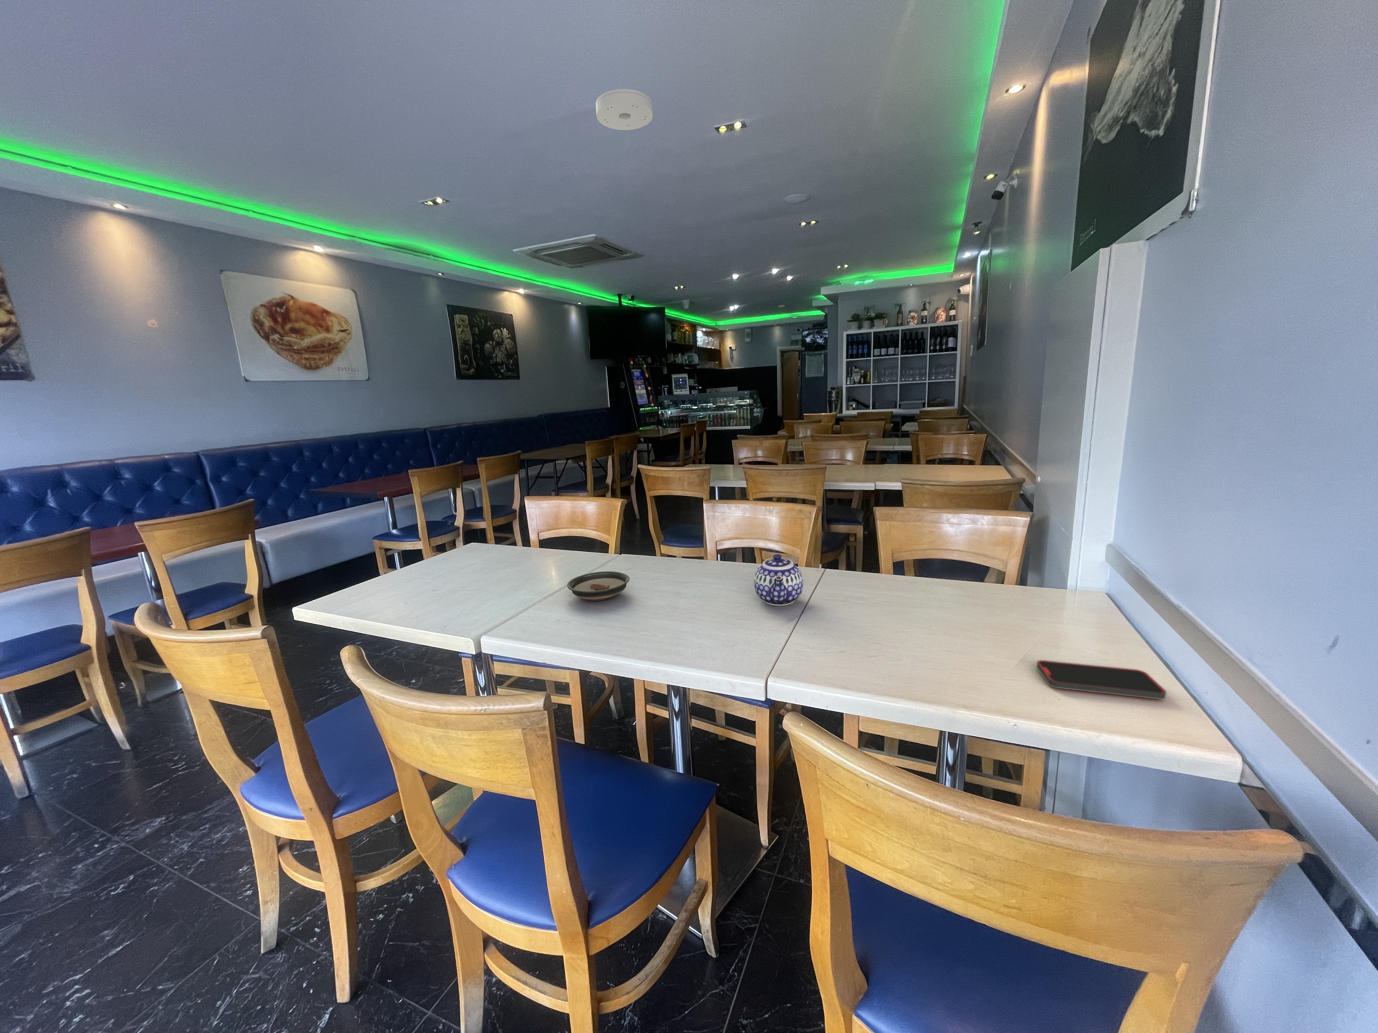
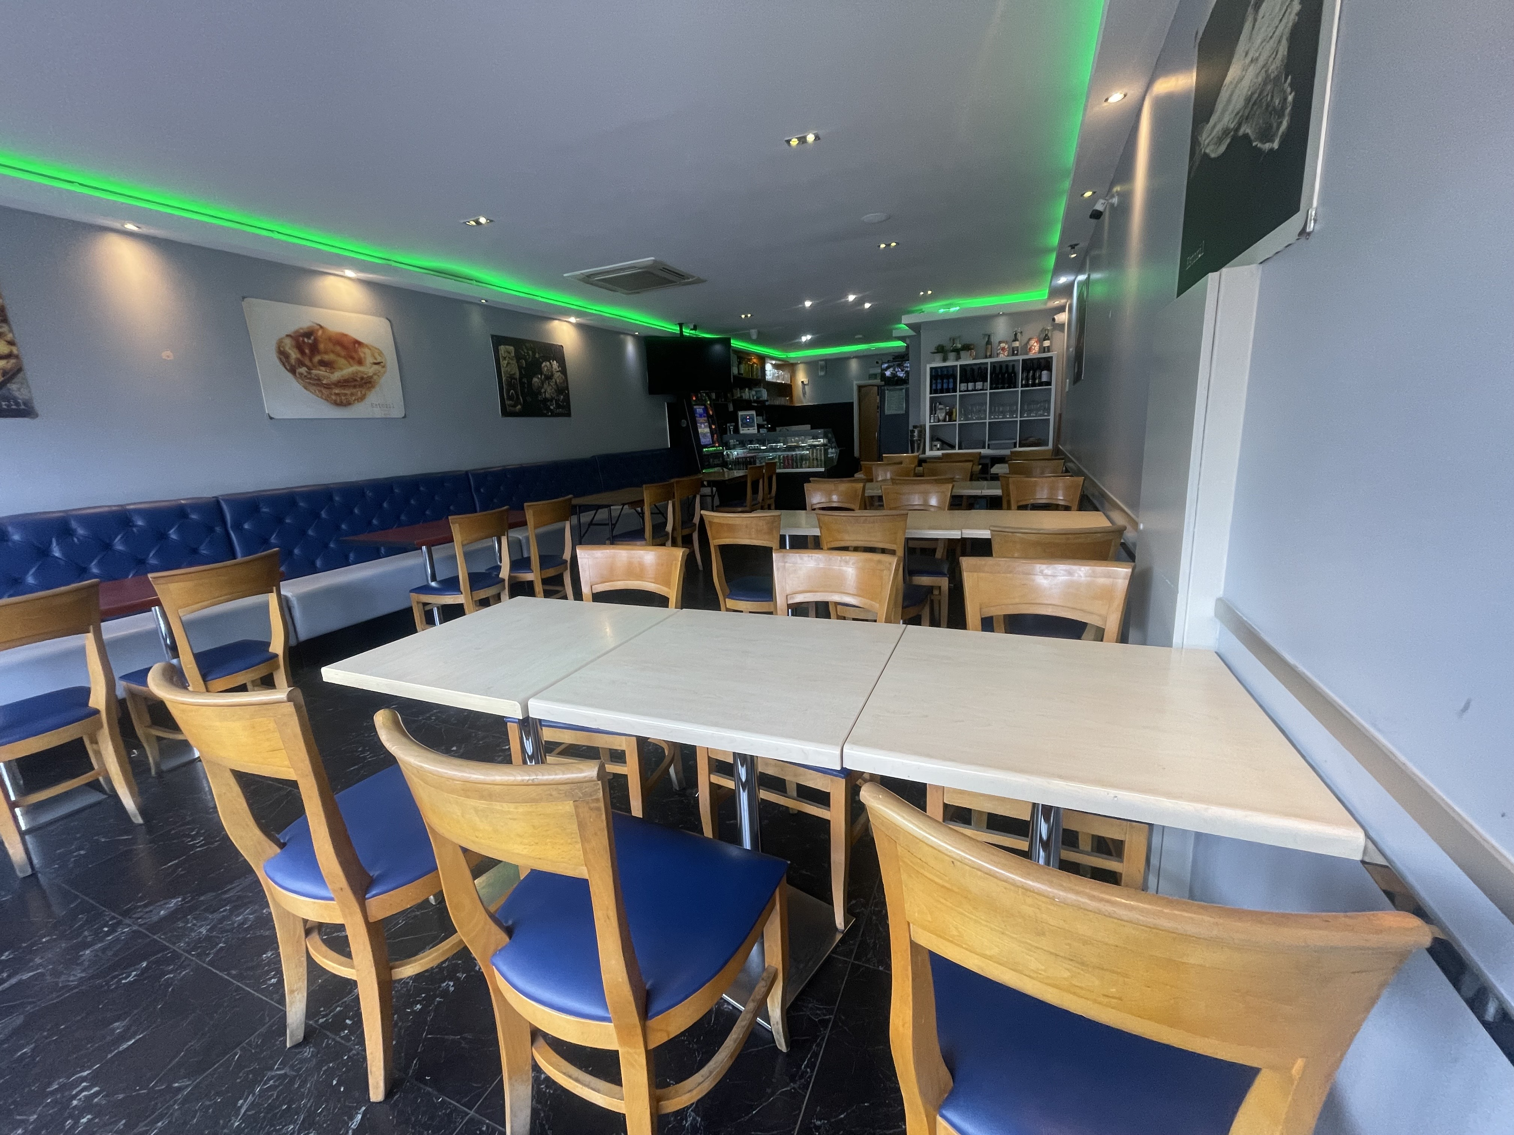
- saucer [566,571,630,601]
- smartphone [1036,660,1166,700]
- teapot [754,553,804,607]
- smoke detector [596,89,653,130]
